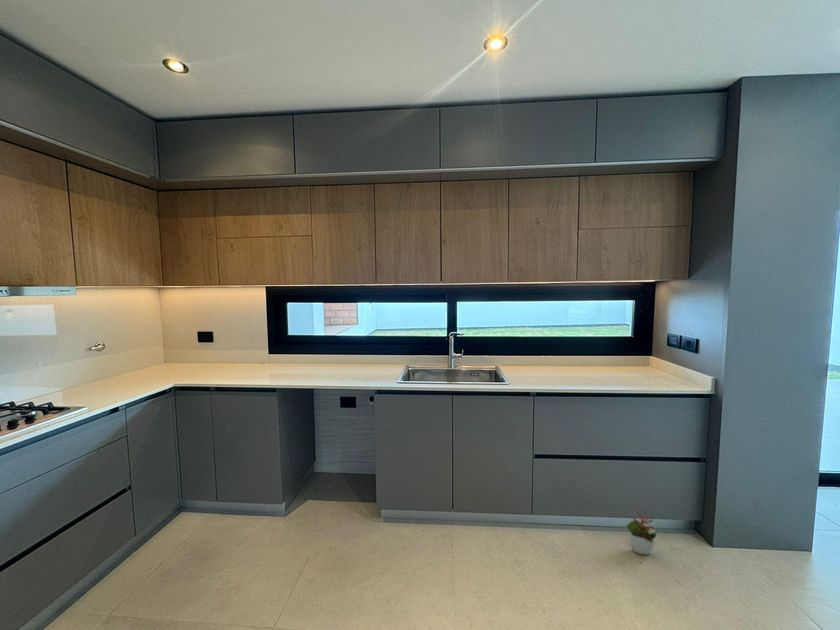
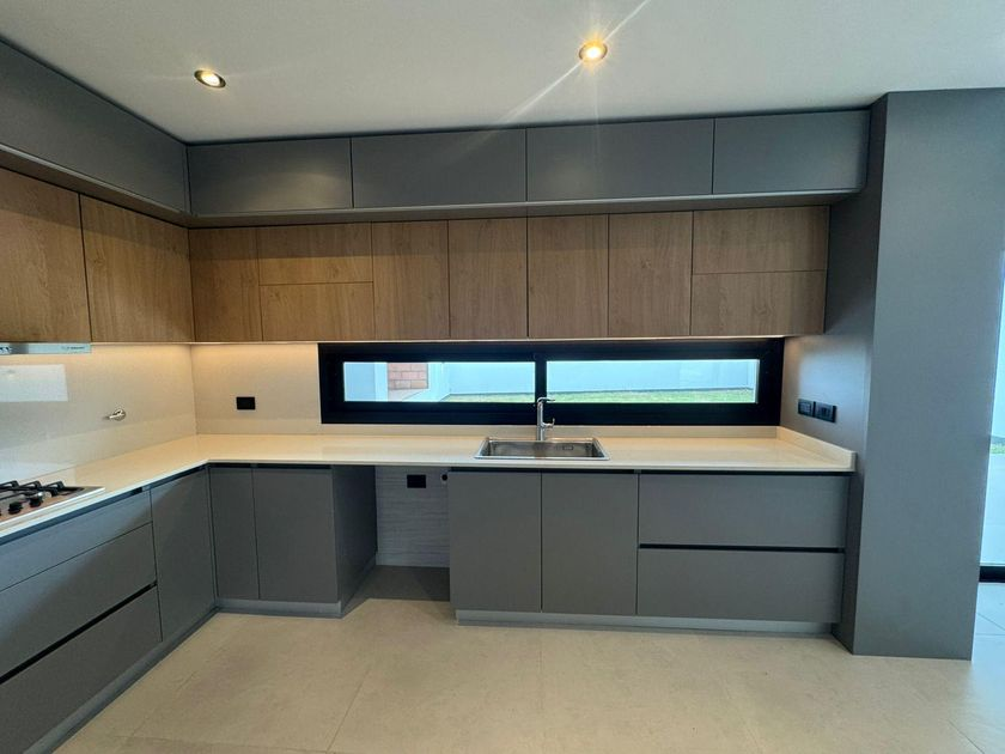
- decorative plant [625,507,658,556]
